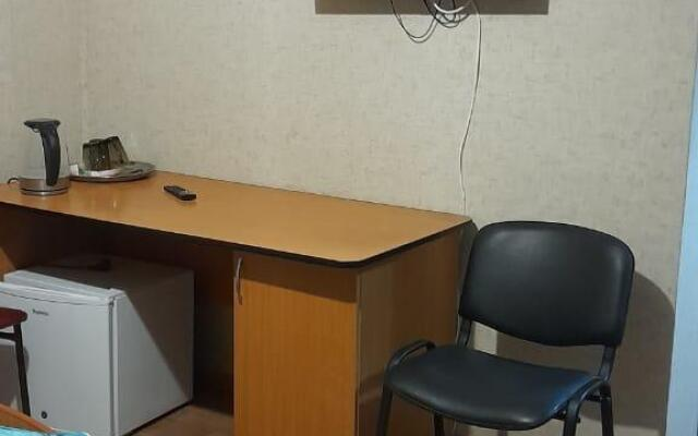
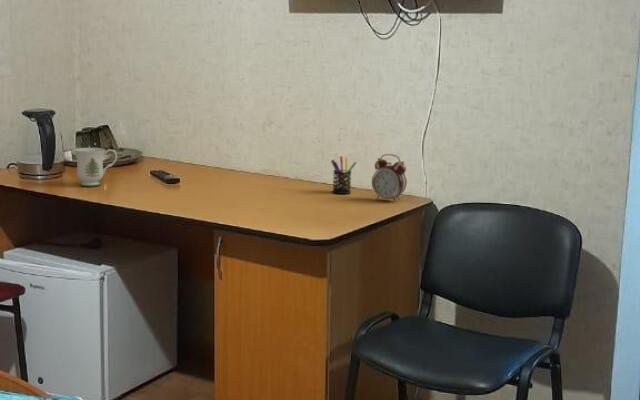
+ pen holder [330,155,357,195]
+ alarm clock [371,153,408,203]
+ mug [73,147,118,187]
